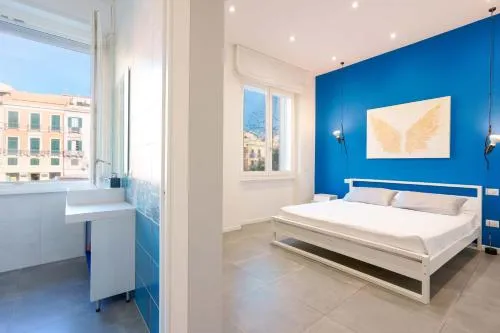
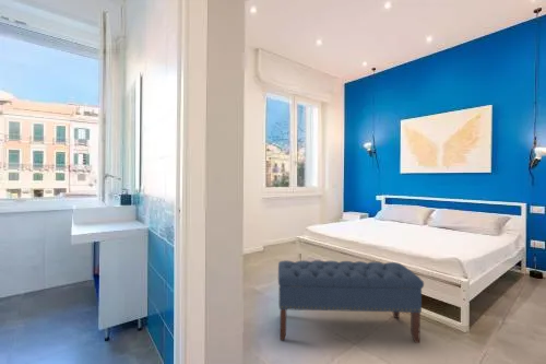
+ bench [277,259,425,344]
